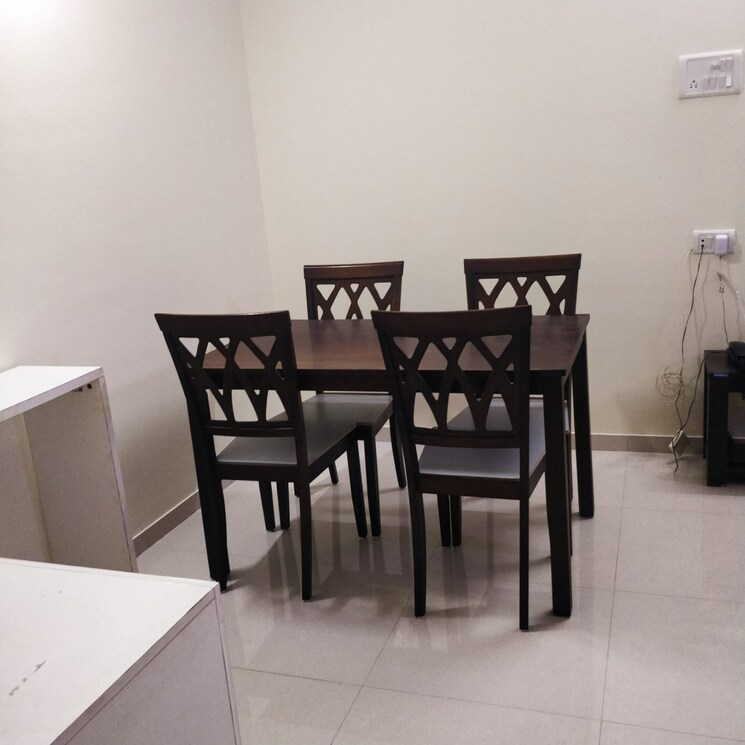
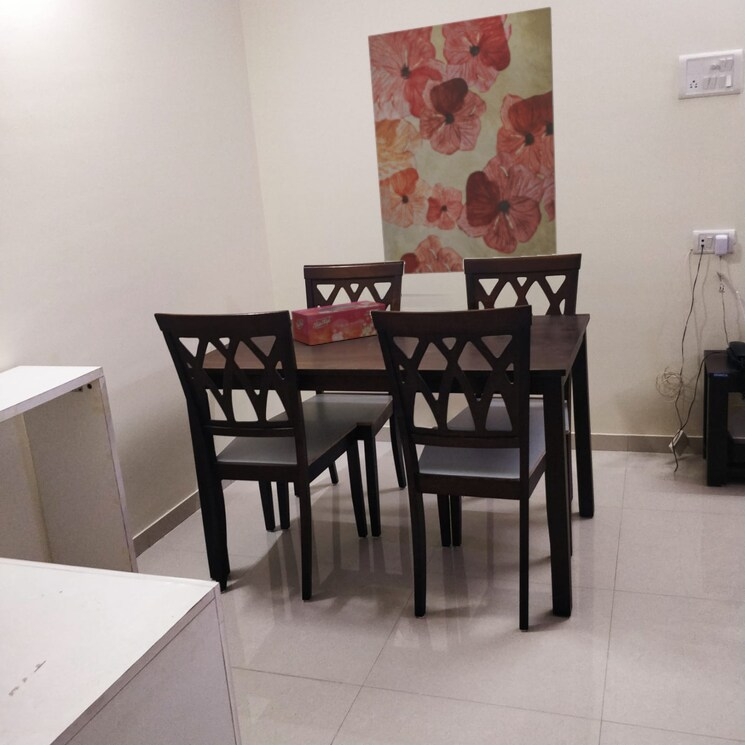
+ wall art [367,6,558,275]
+ tissue box [290,300,386,346]
